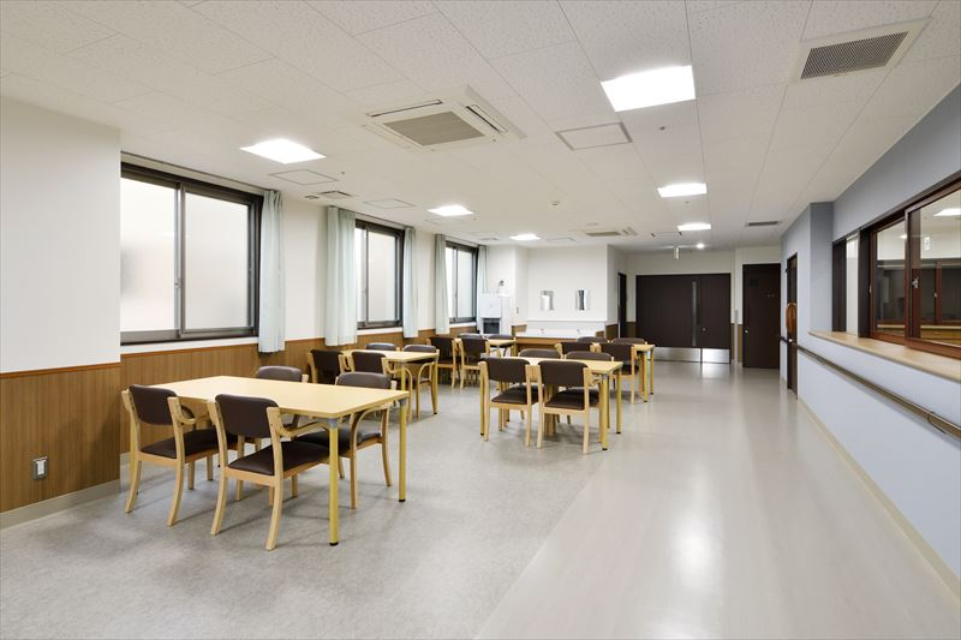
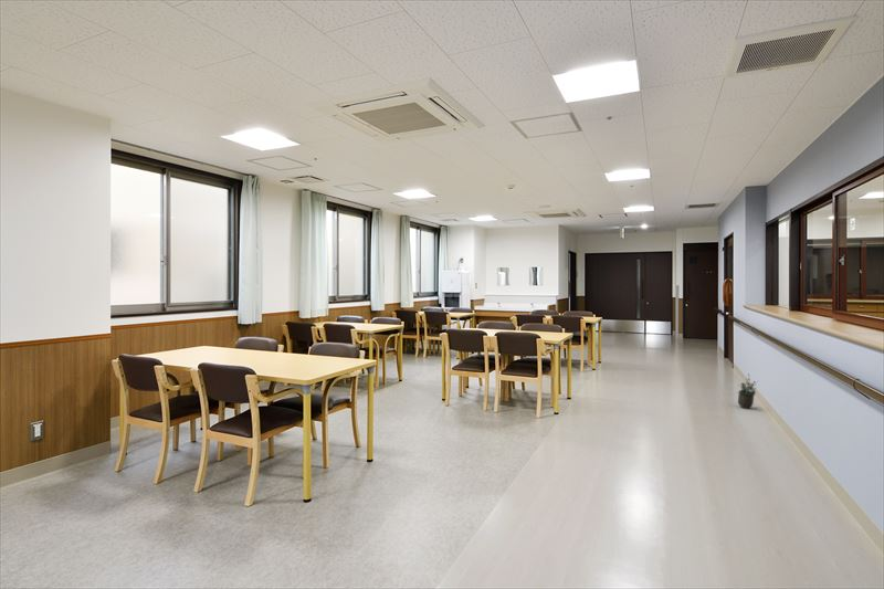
+ potted plant [737,372,757,409]
